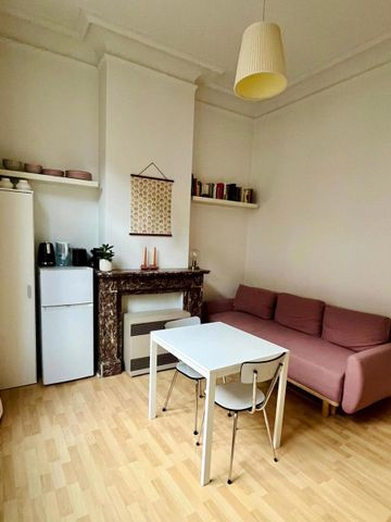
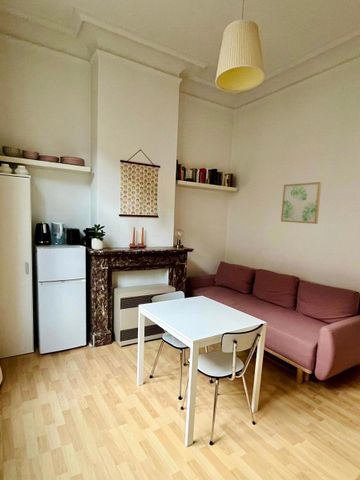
+ wall art [280,181,323,225]
